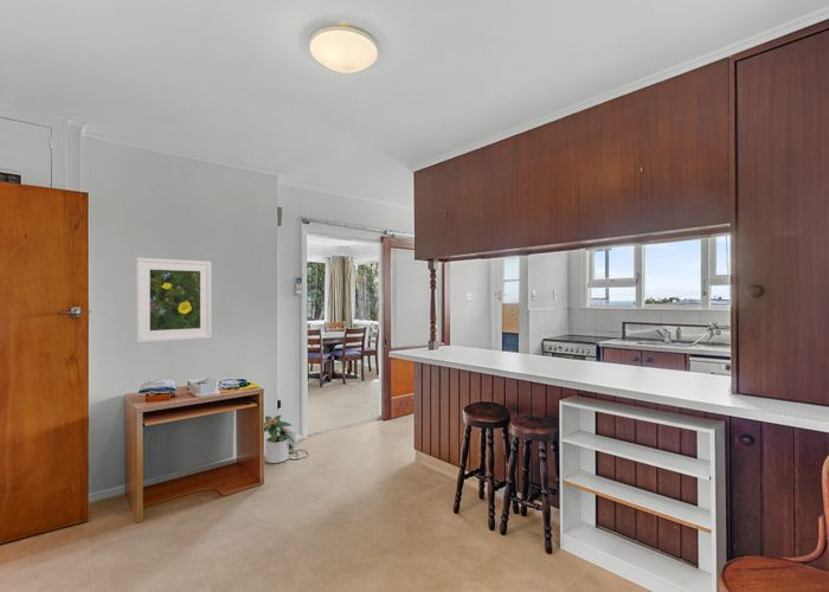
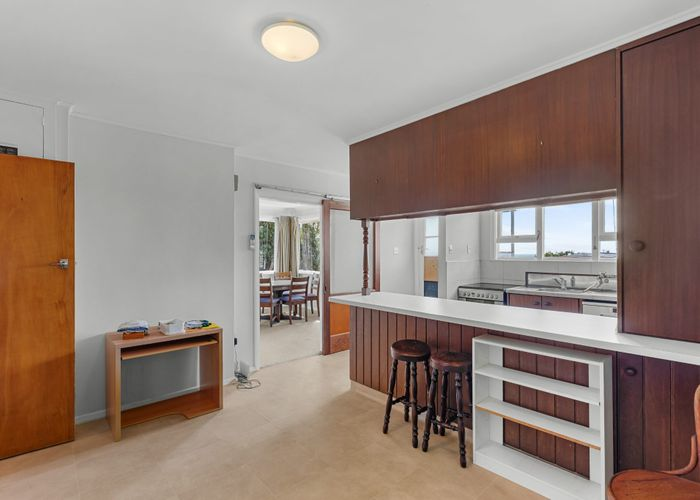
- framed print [135,257,212,343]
- potted plant [263,413,296,464]
